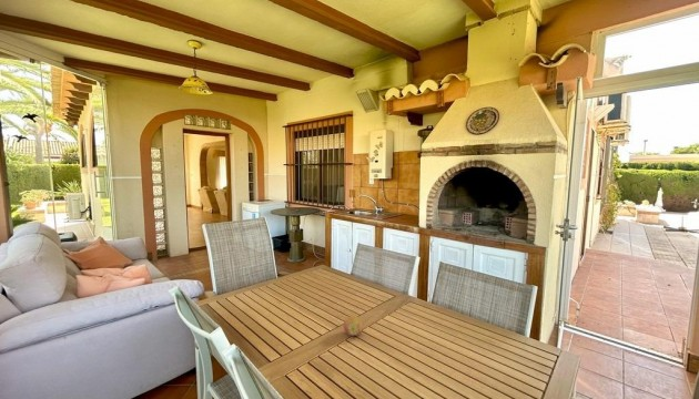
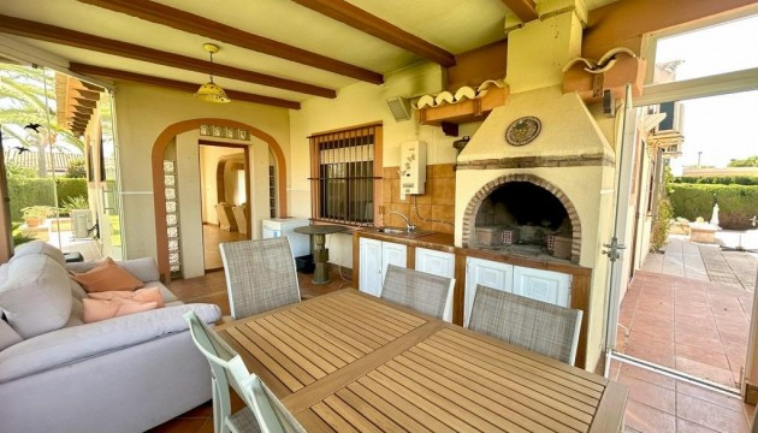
- fruit [343,315,364,337]
